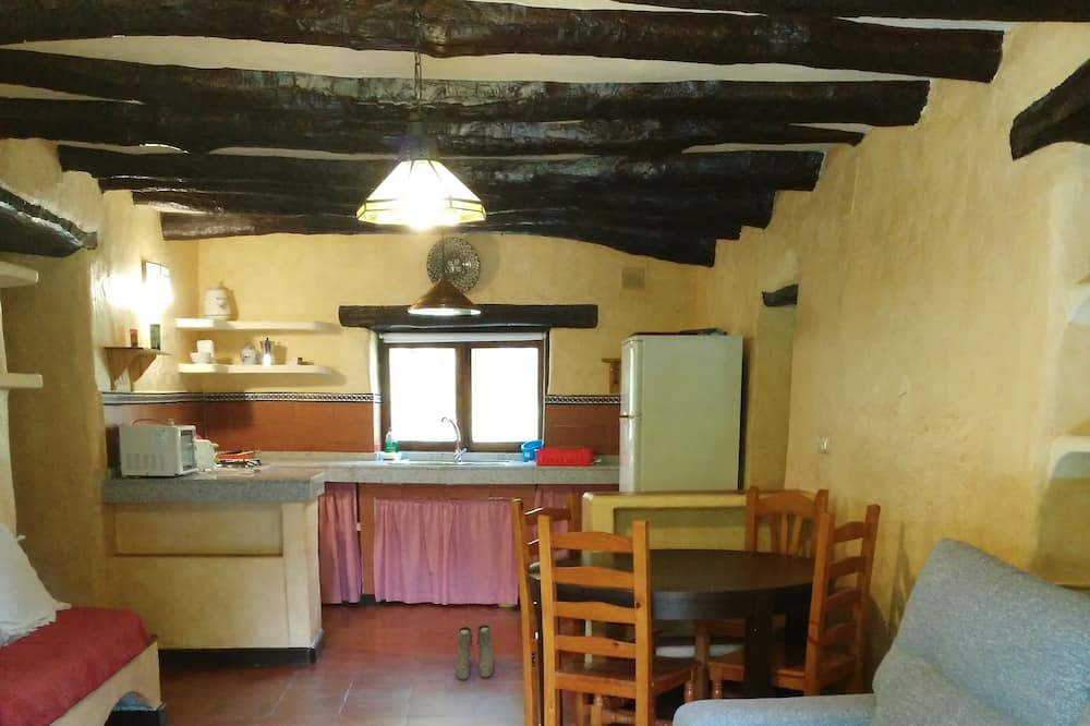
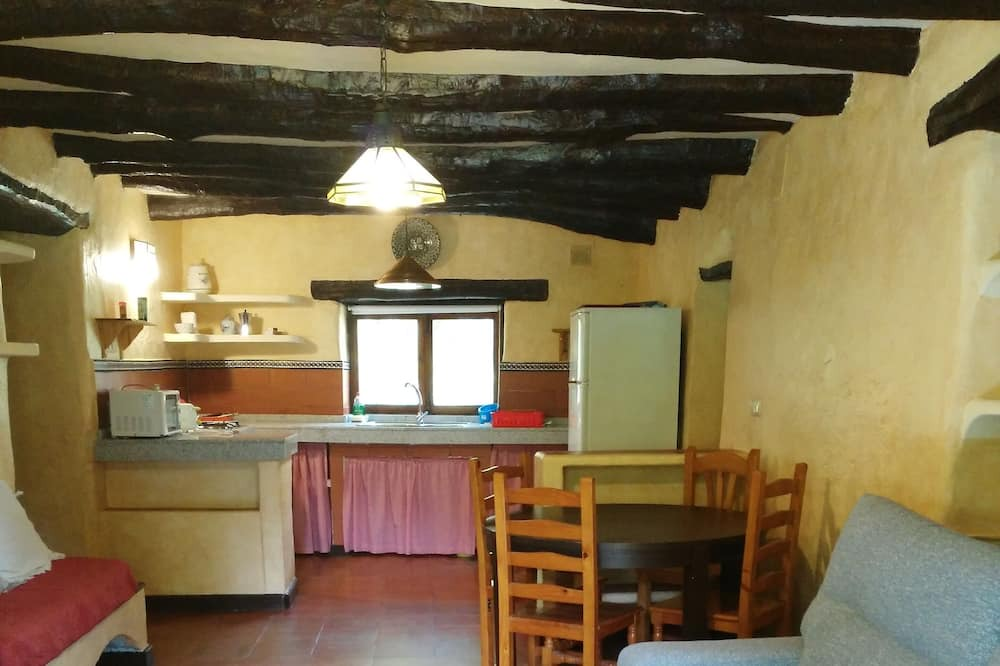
- boots [455,624,495,681]
